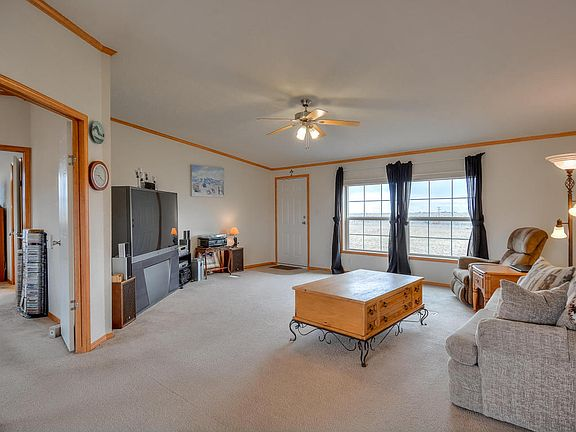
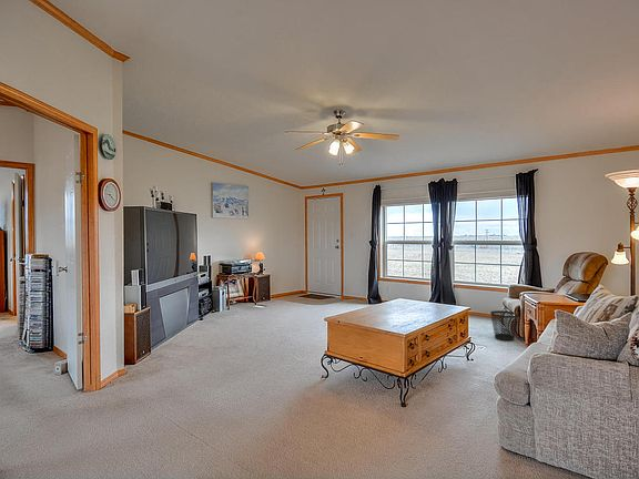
+ wastebasket [489,309,519,342]
